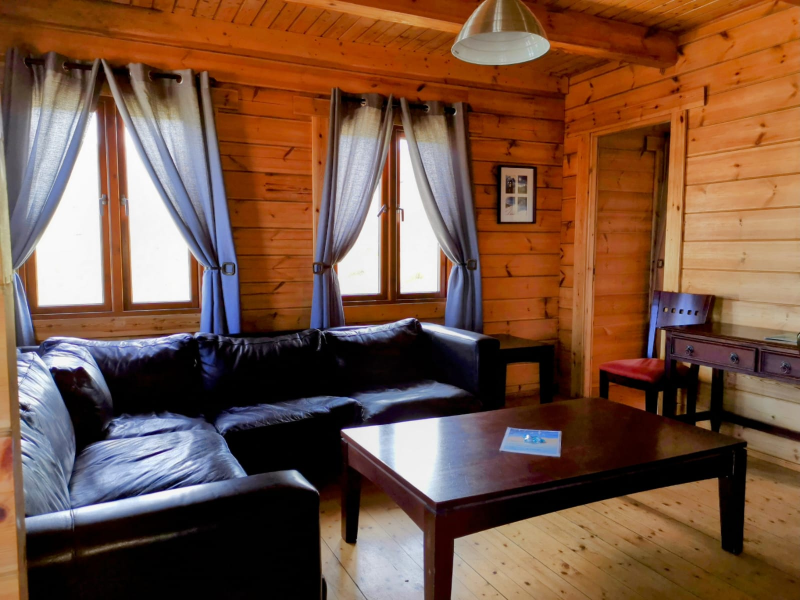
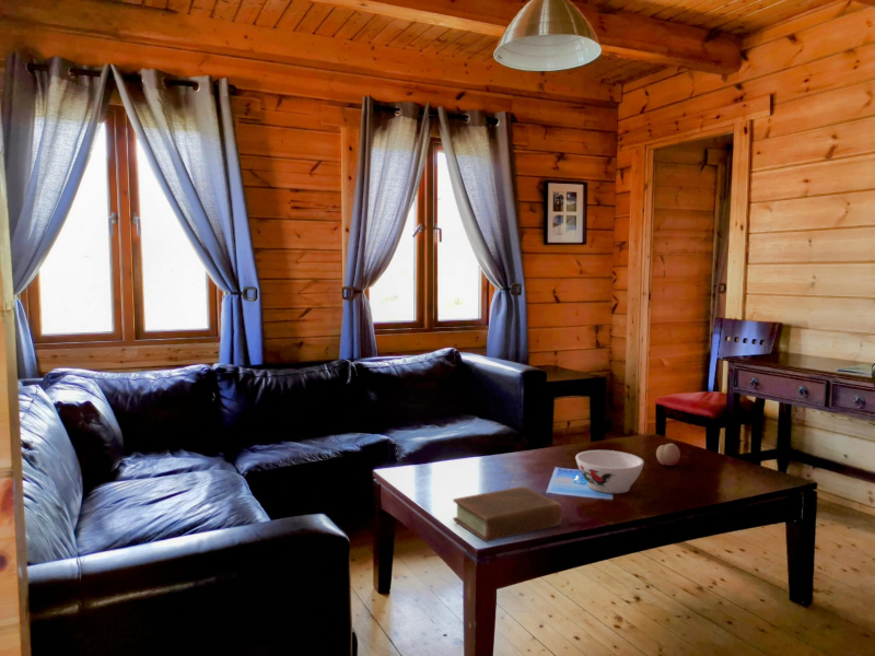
+ bowl [574,449,645,494]
+ fruit [655,443,681,467]
+ book [452,485,563,543]
